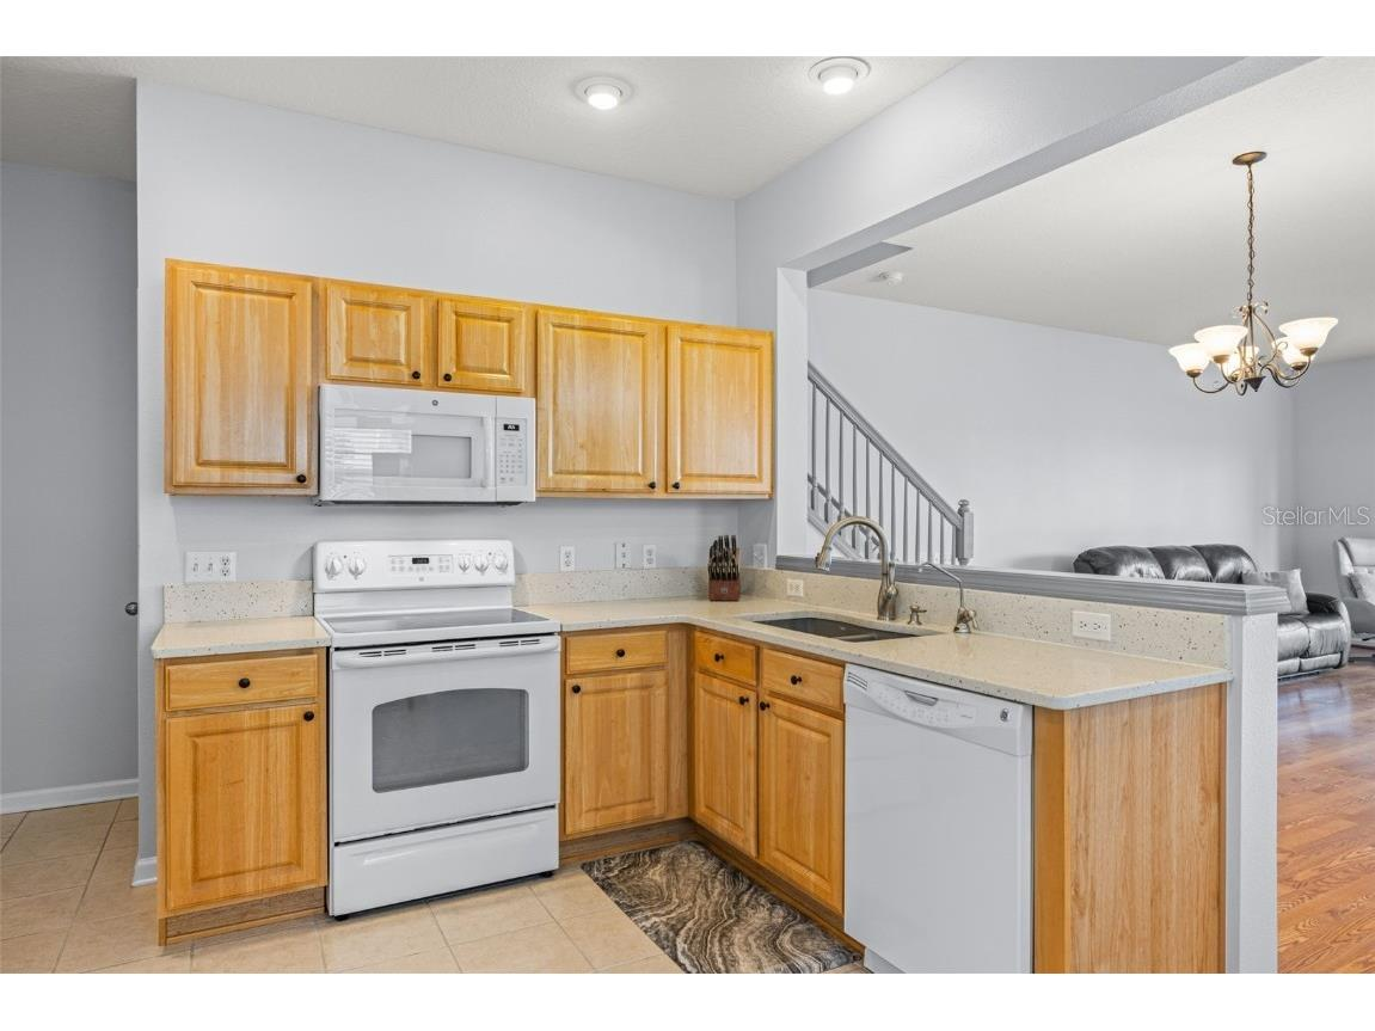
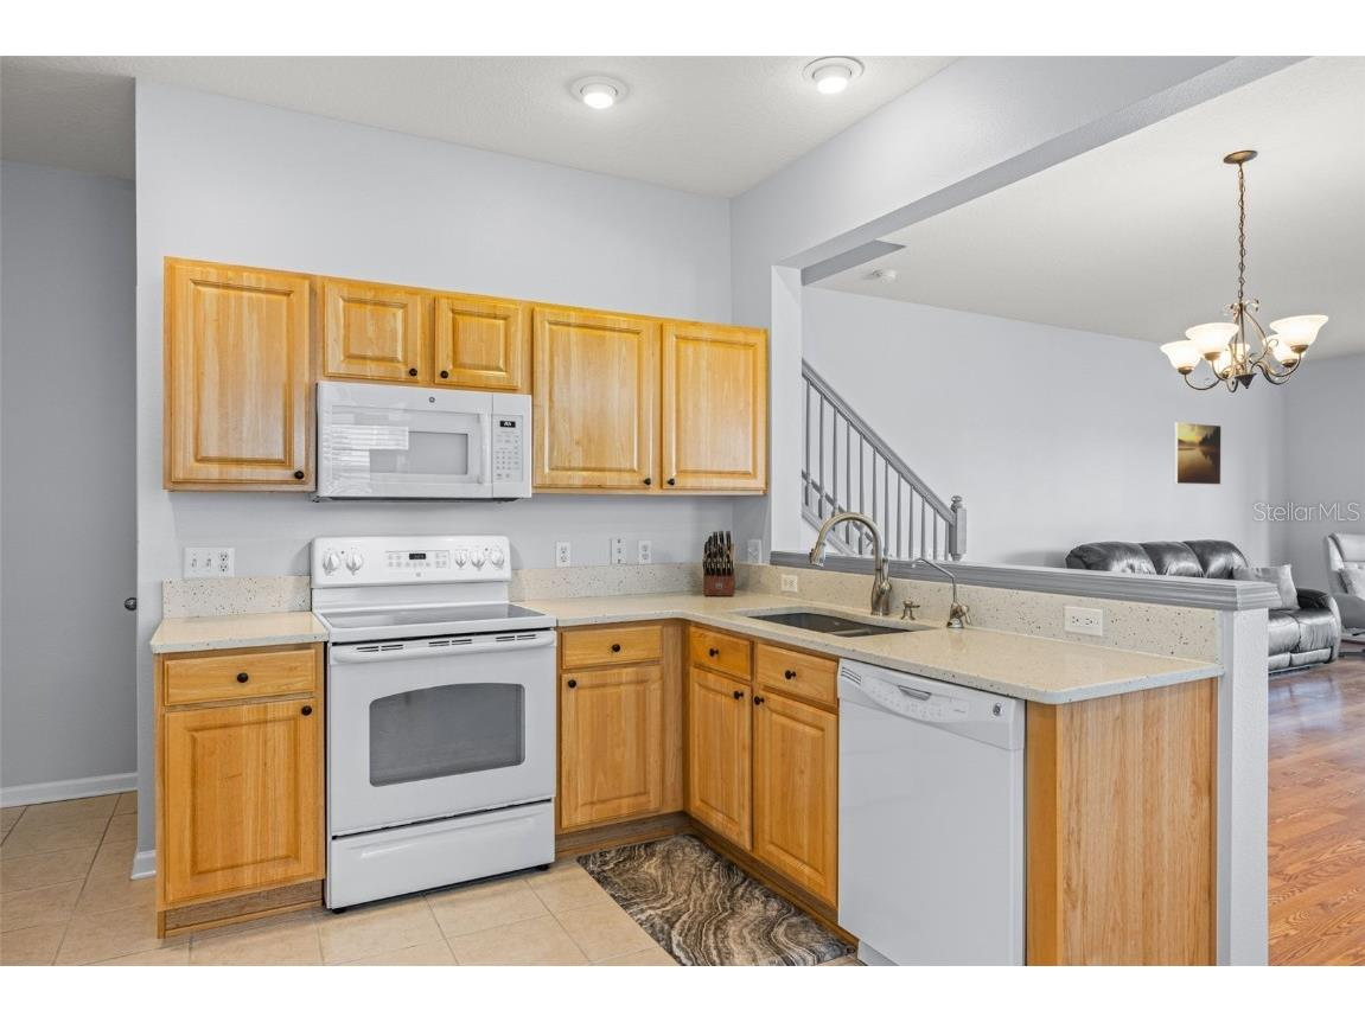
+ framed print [1173,421,1223,486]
